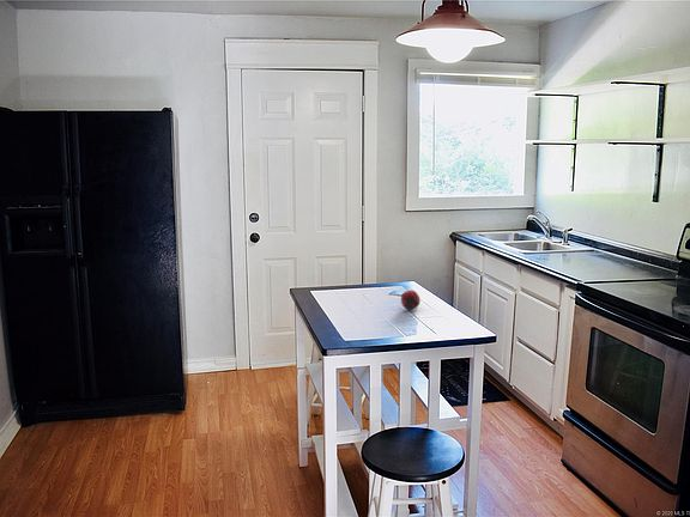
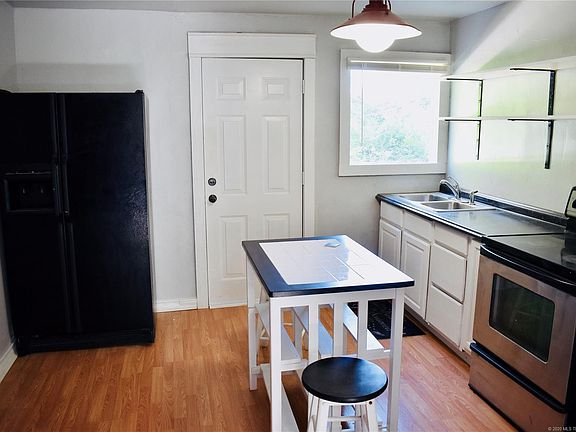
- fruit [400,290,422,311]
